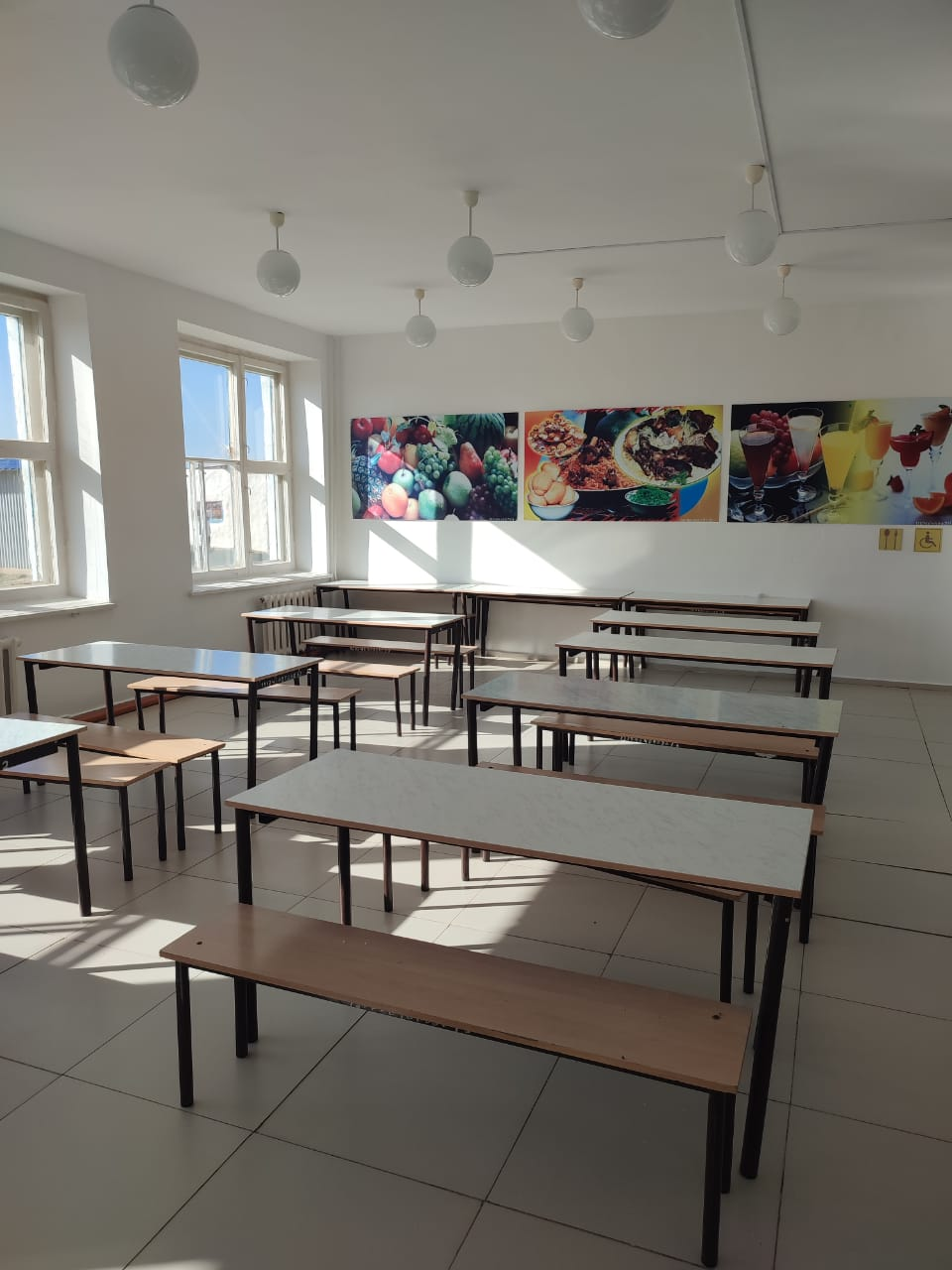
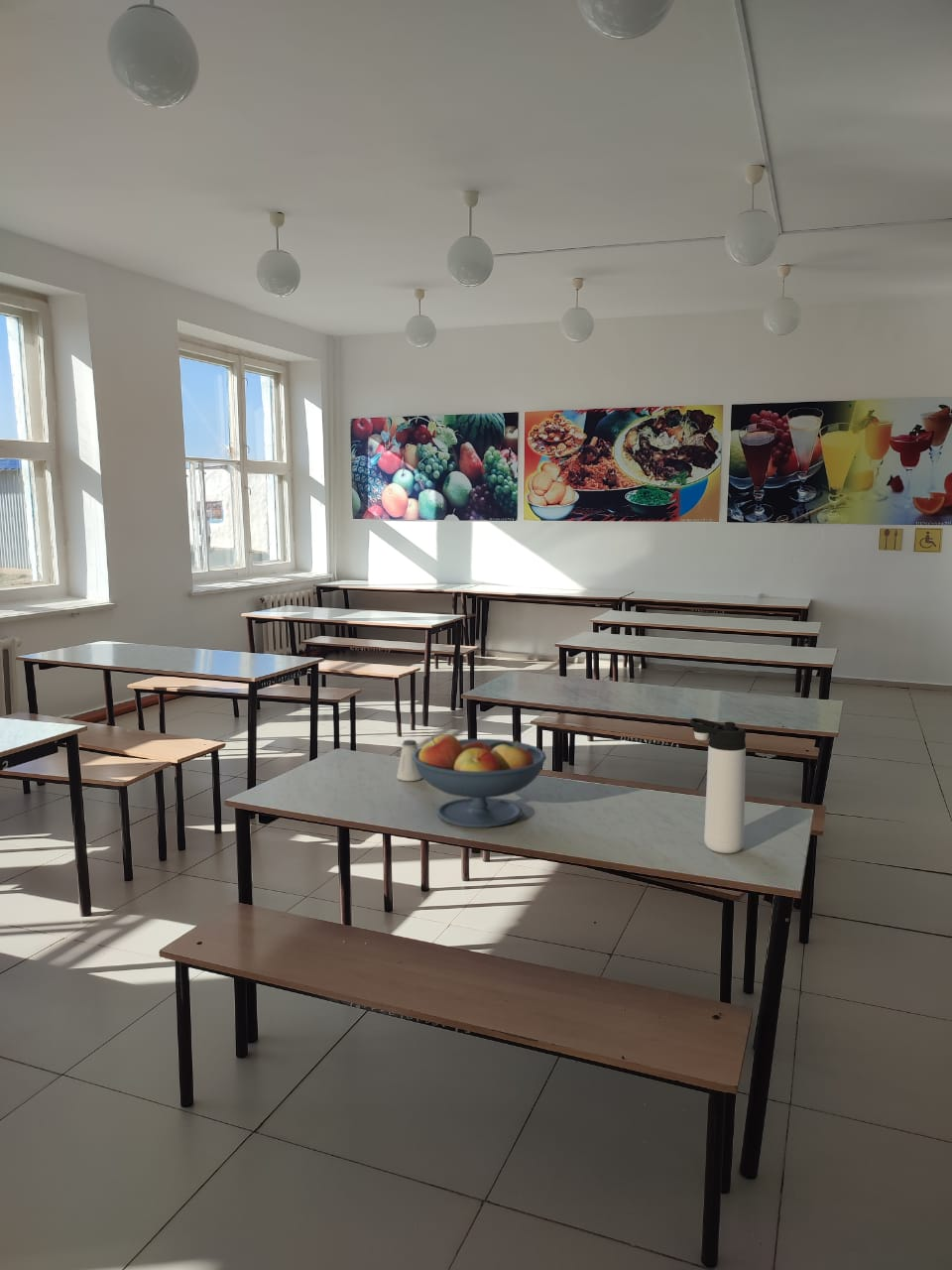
+ fruit bowl [413,733,547,828]
+ thermos bottle [689,717,747,854]
+ saltshaker [396,739,423,782]
